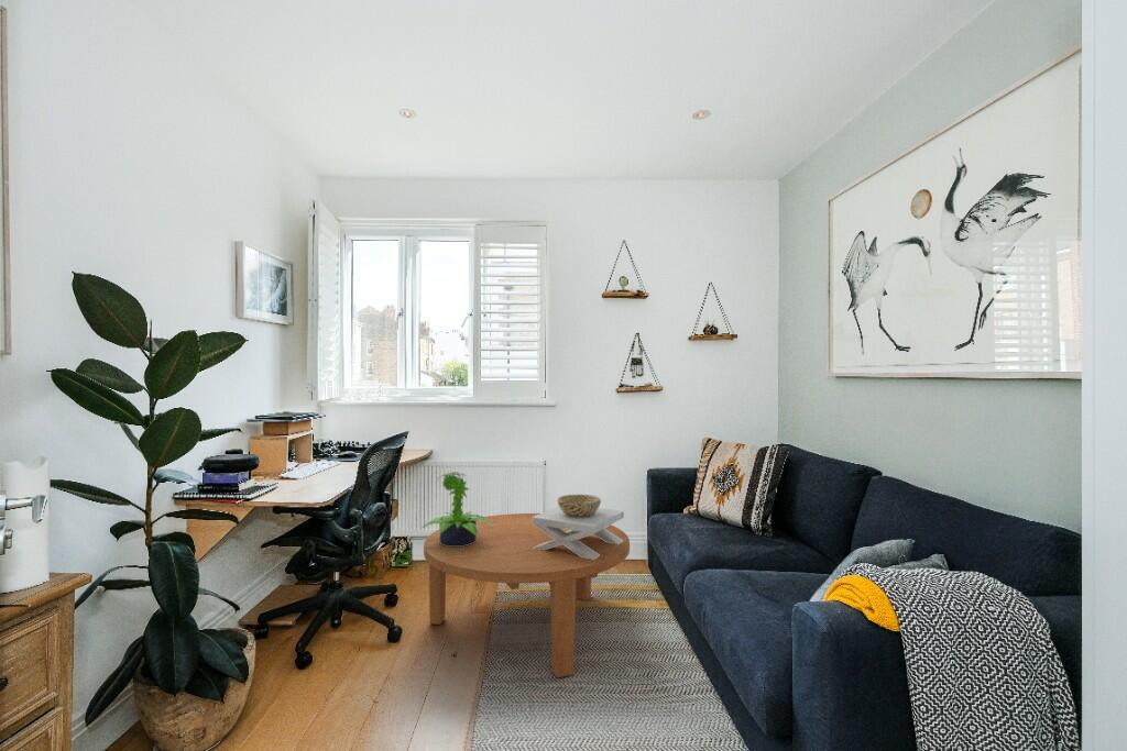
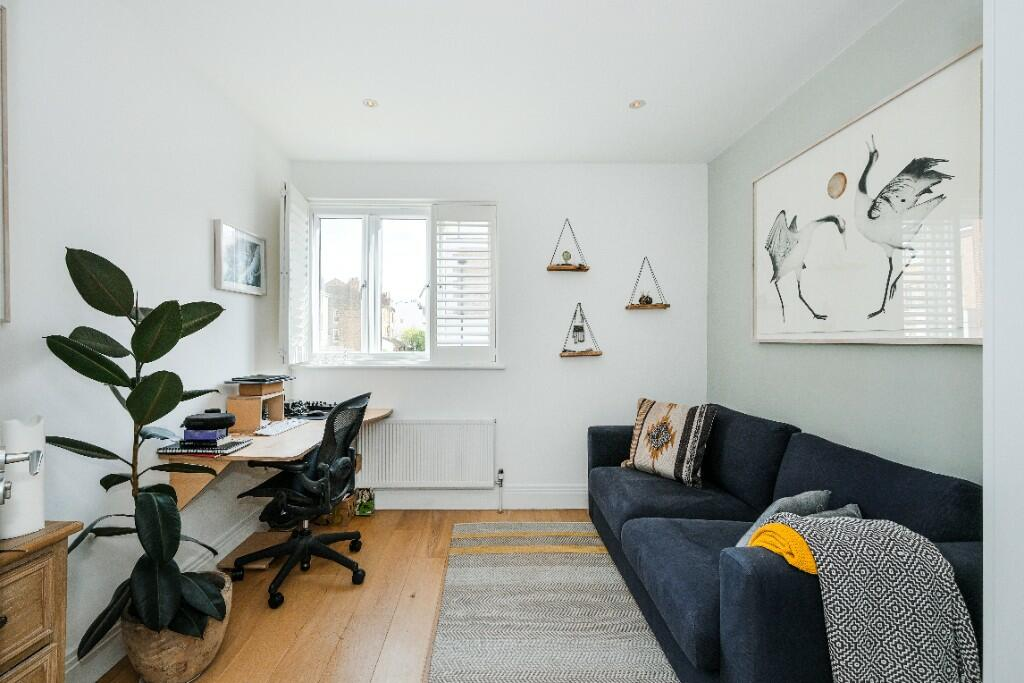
- potted plant [420,471,494,546]
- decorative bowl [533,494,625,560]
- coffee table [423,512,631,678]
